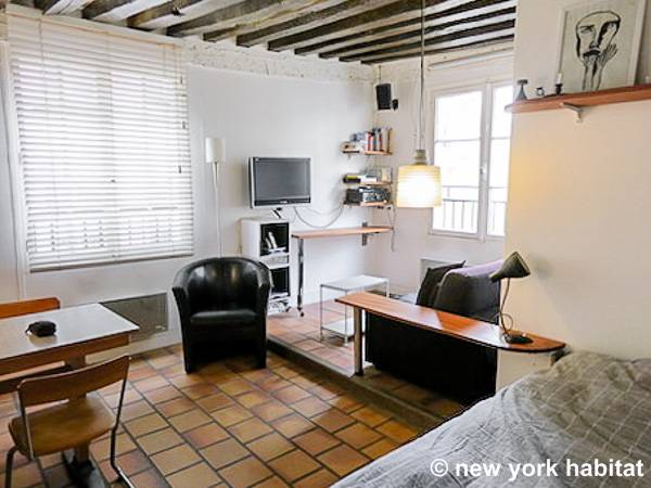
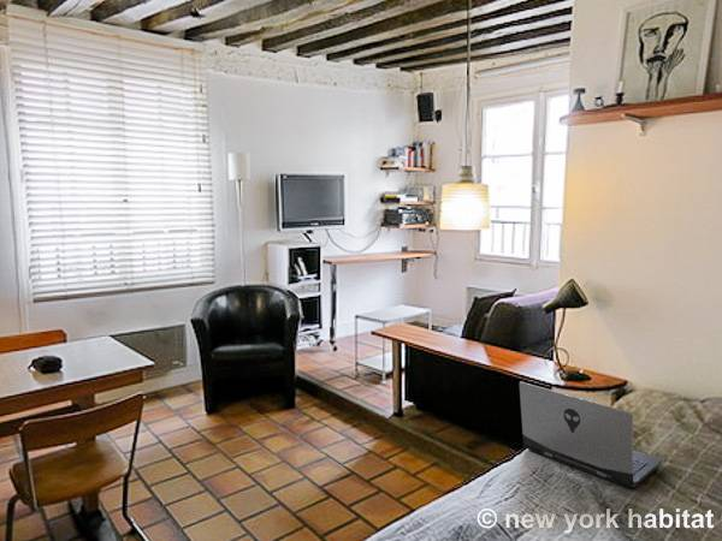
+ laptop [519,381,664,489]
